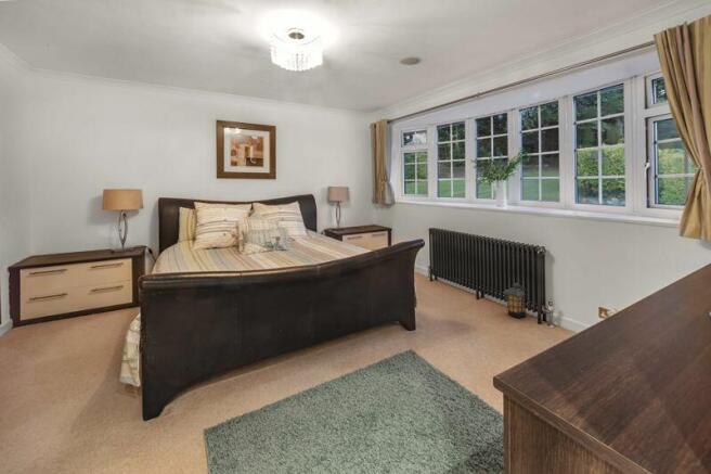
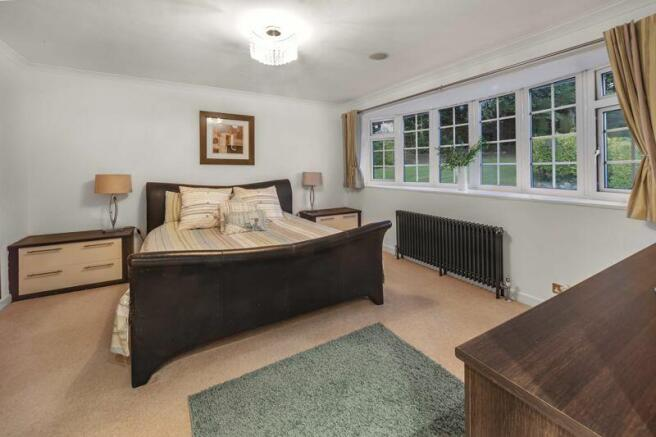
- lantern [502,282,528,319]
